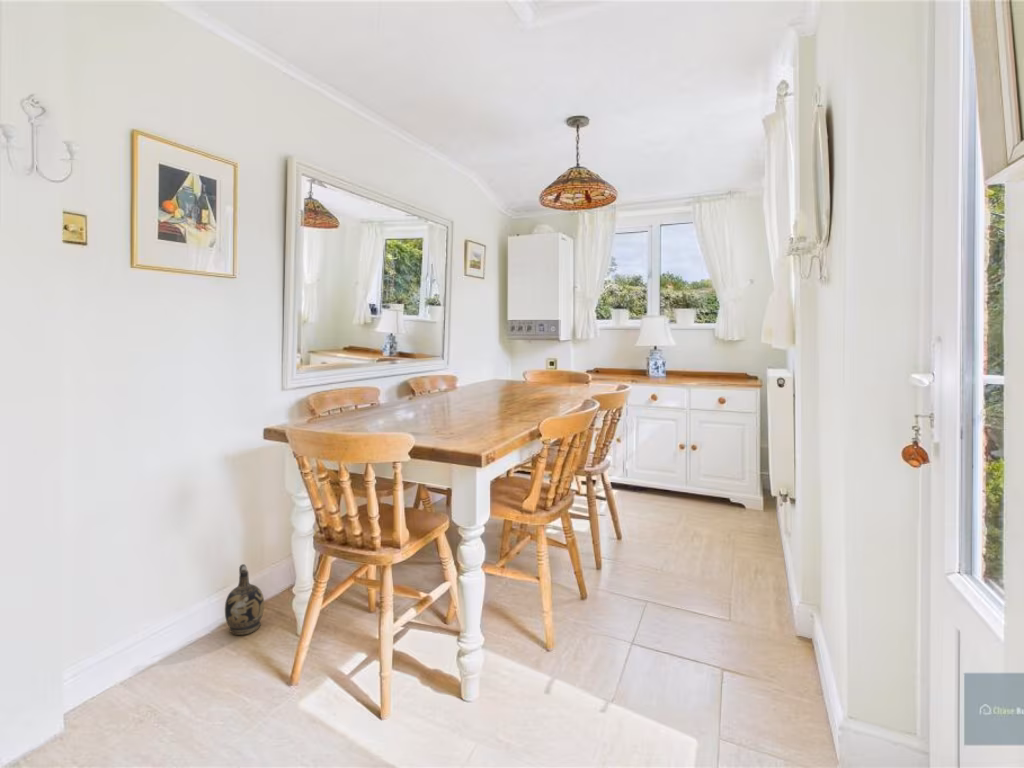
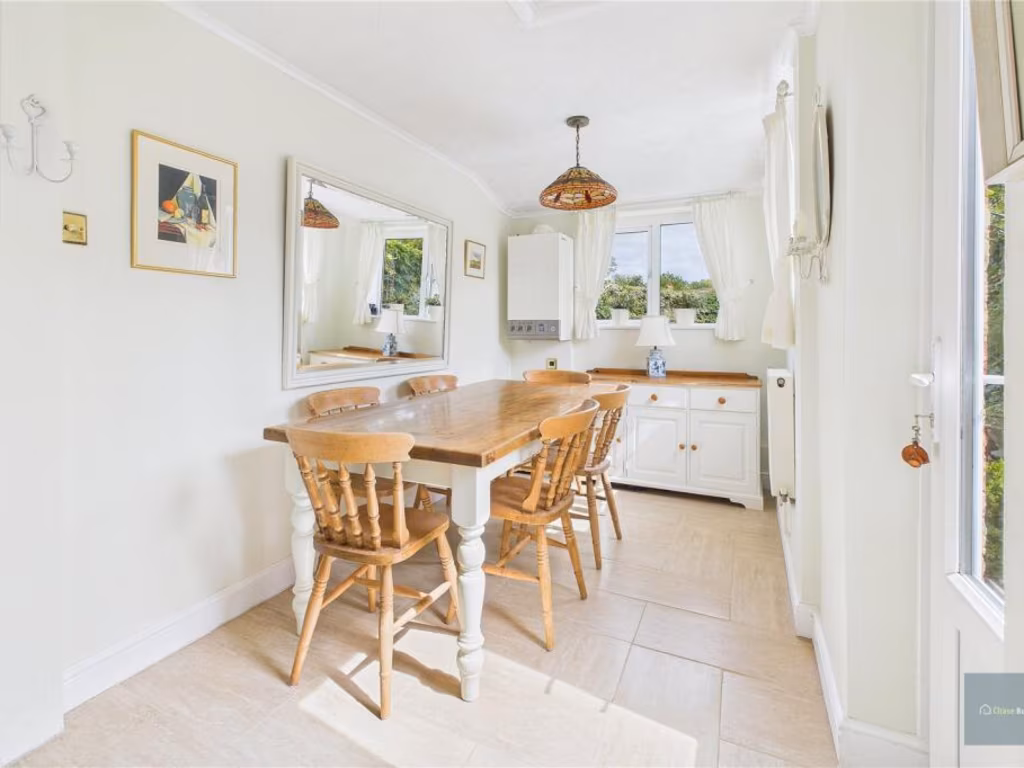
- ceramic jug [224,563,265,636]
